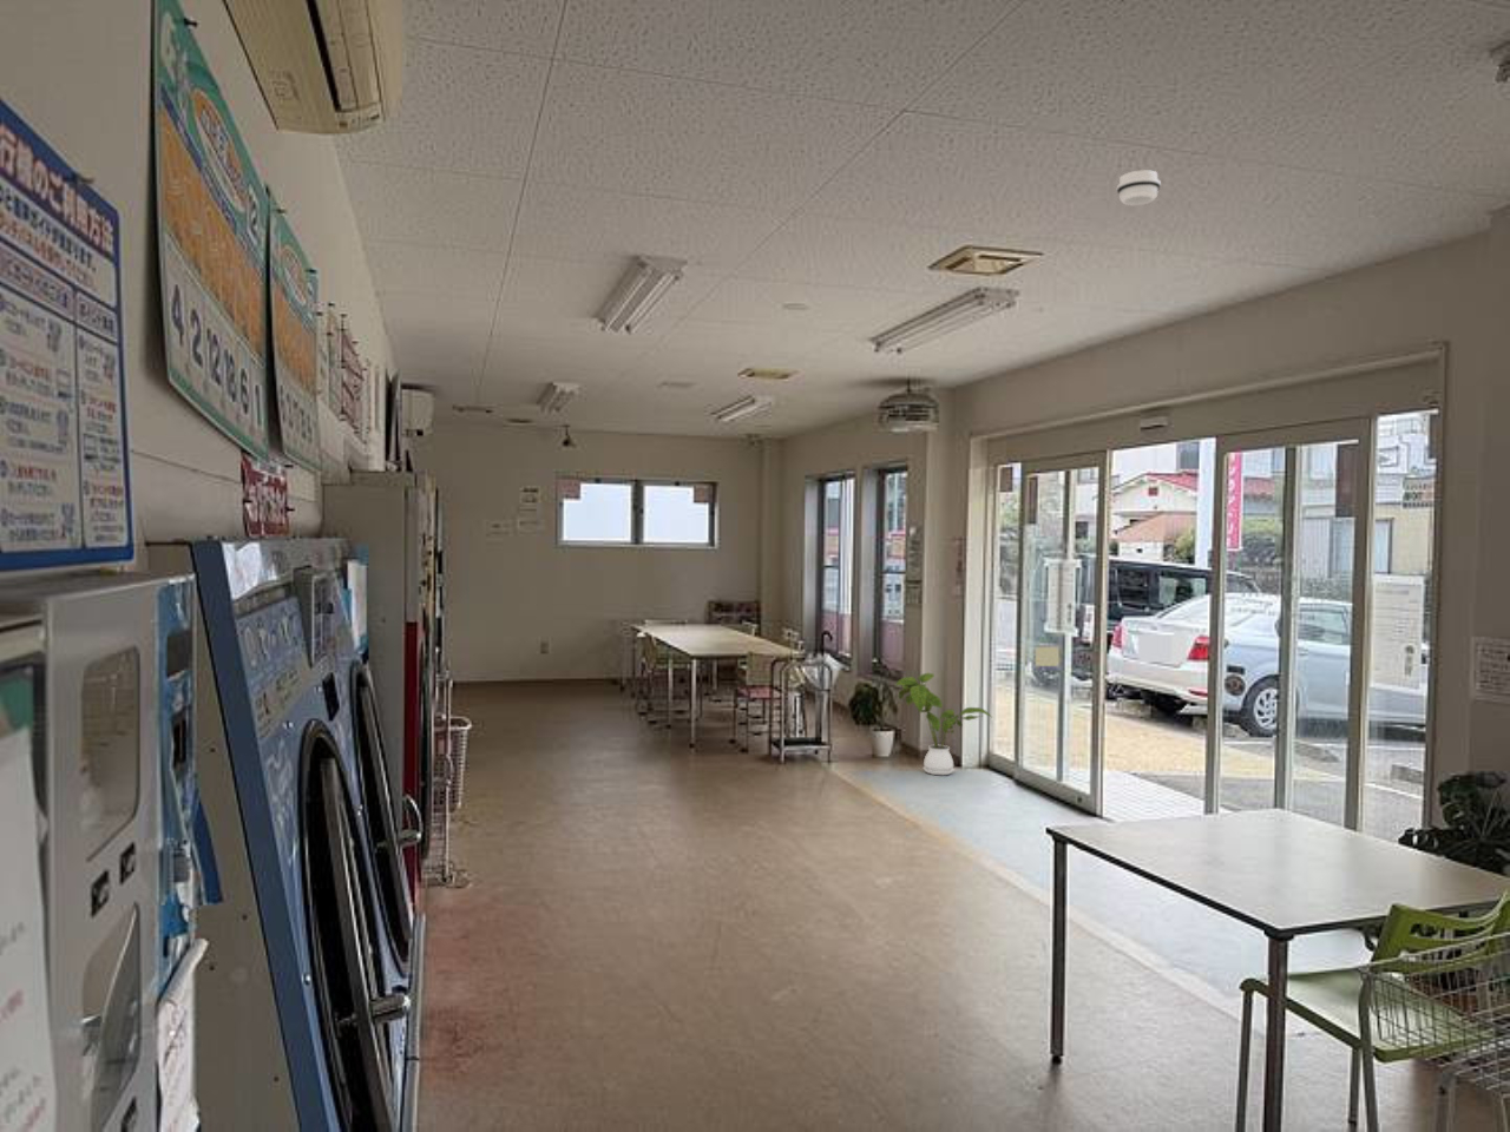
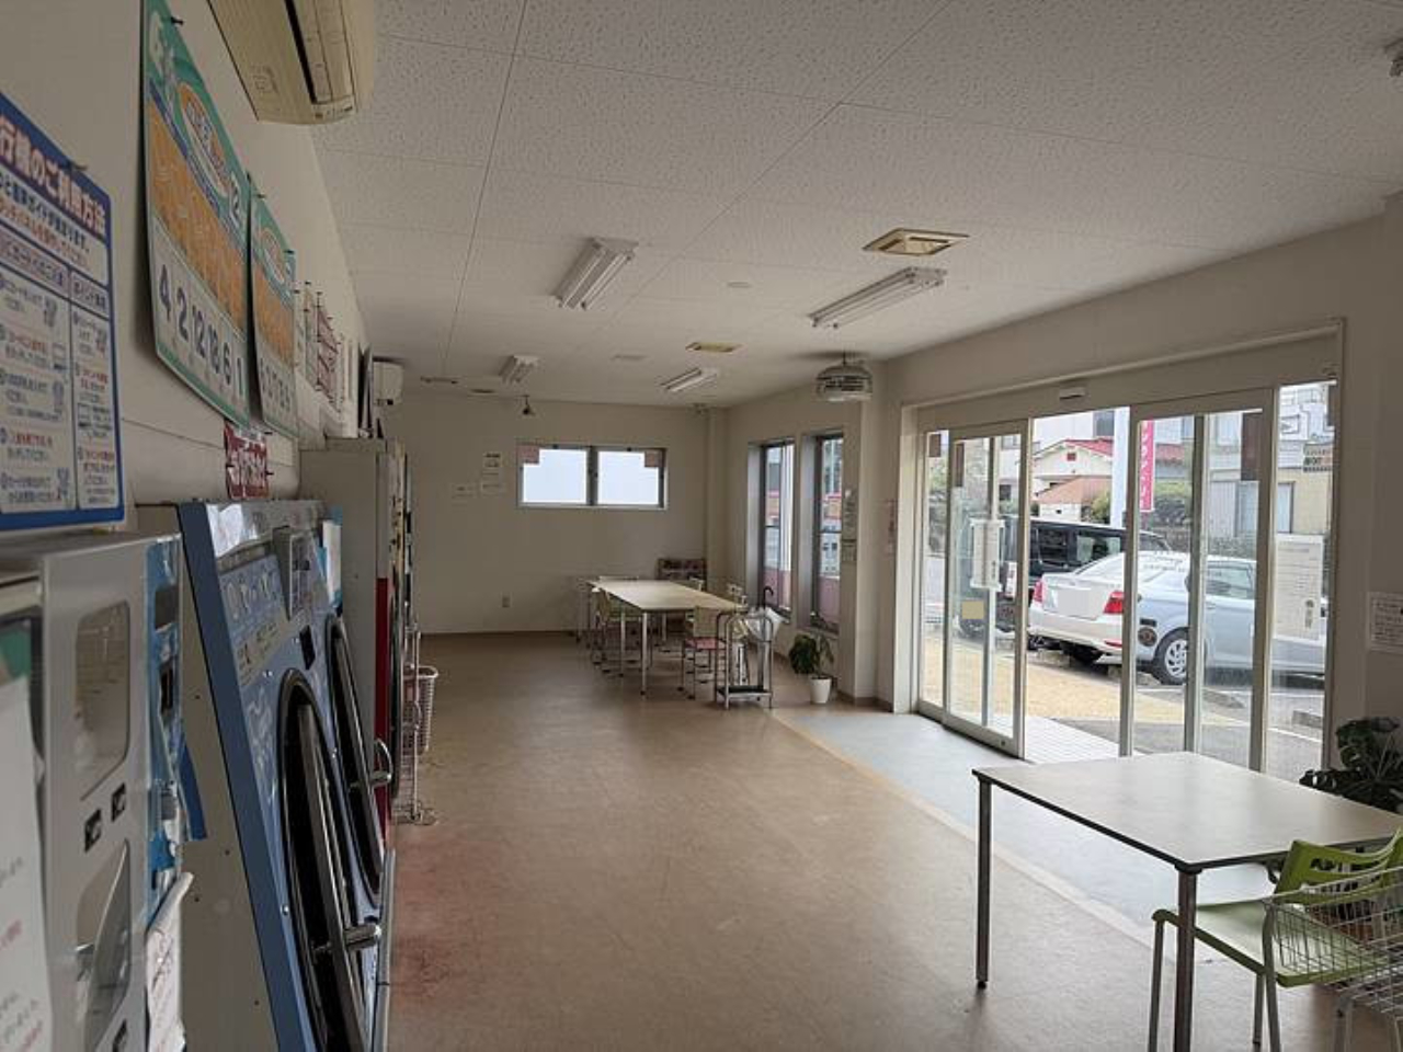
- smoke detector [1116,169,1162,207]
- house plant [893,672,994,776]
